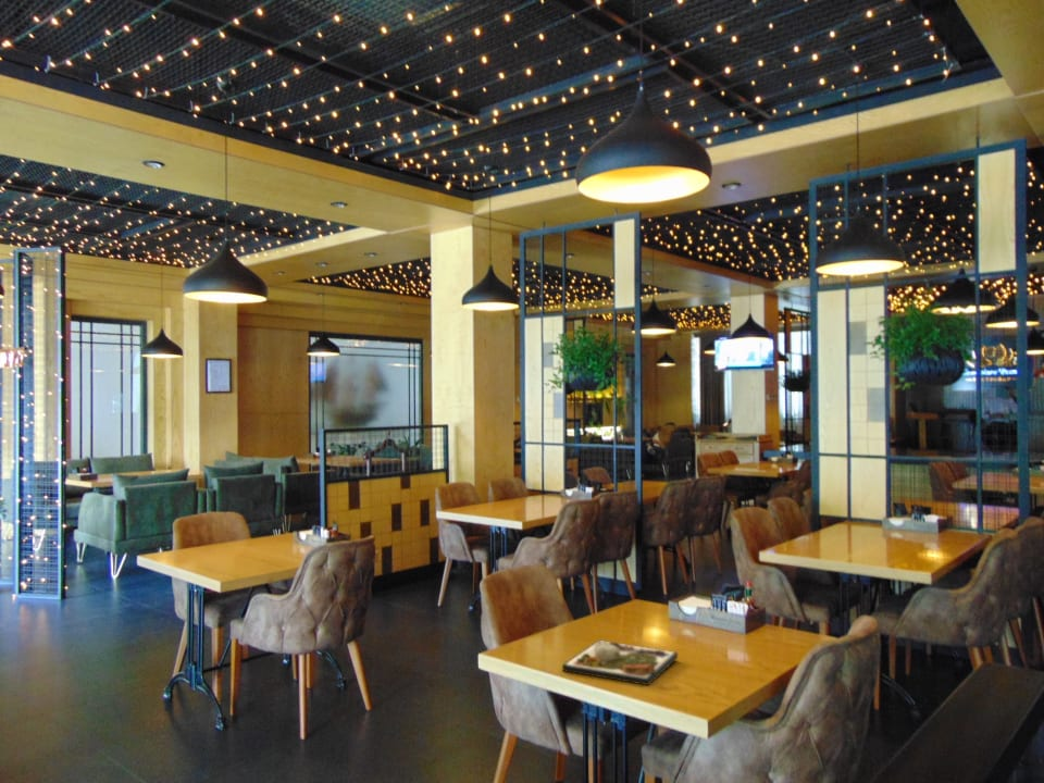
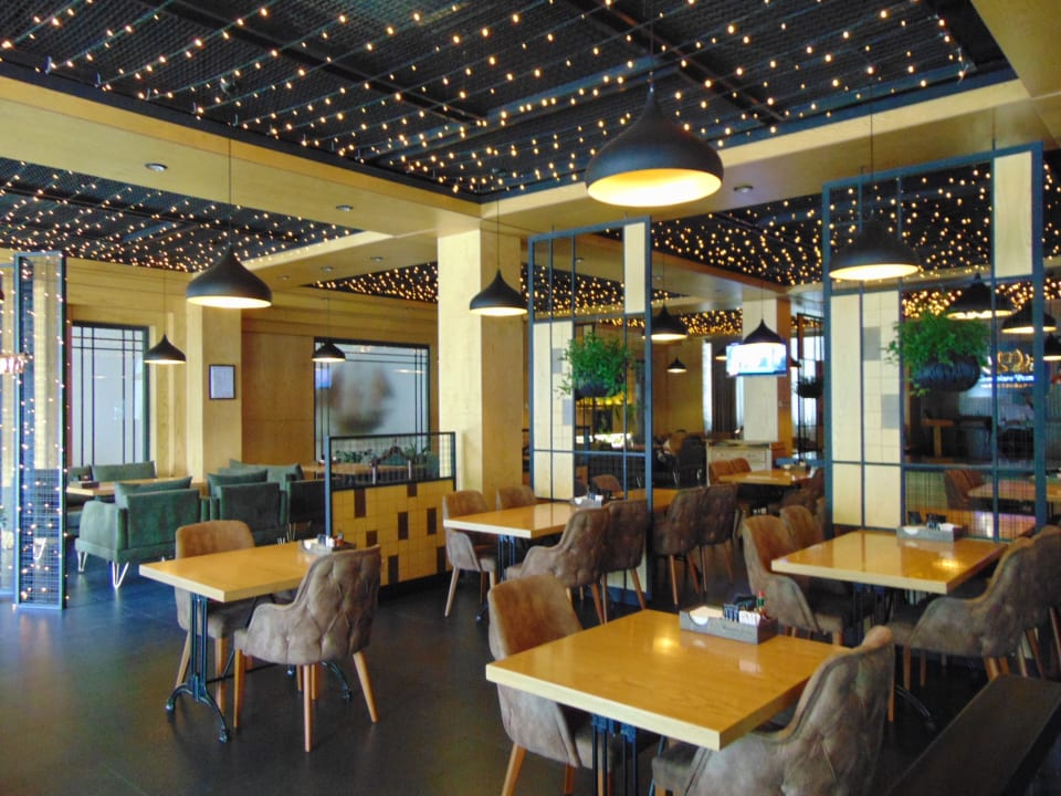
- dinner plate [561,639,679,686]
